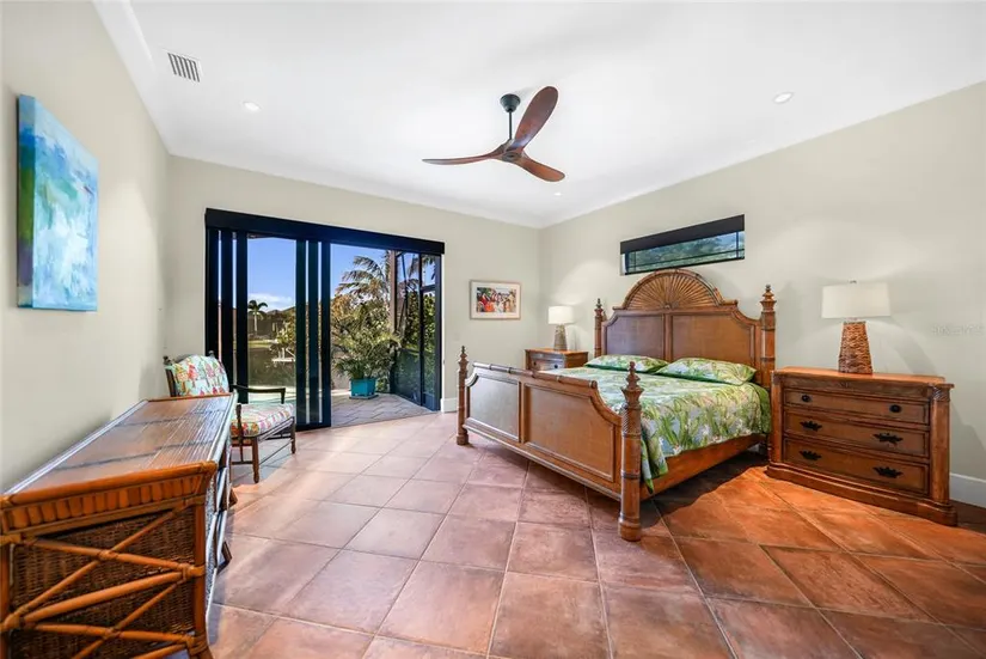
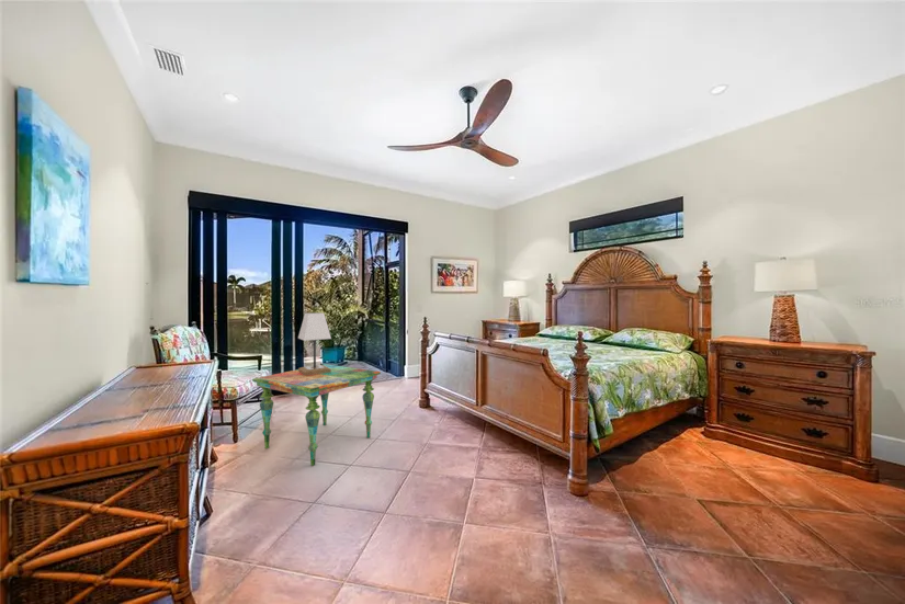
+ lamp [297,311,332,375]
+ side table [251,363,382,467]
